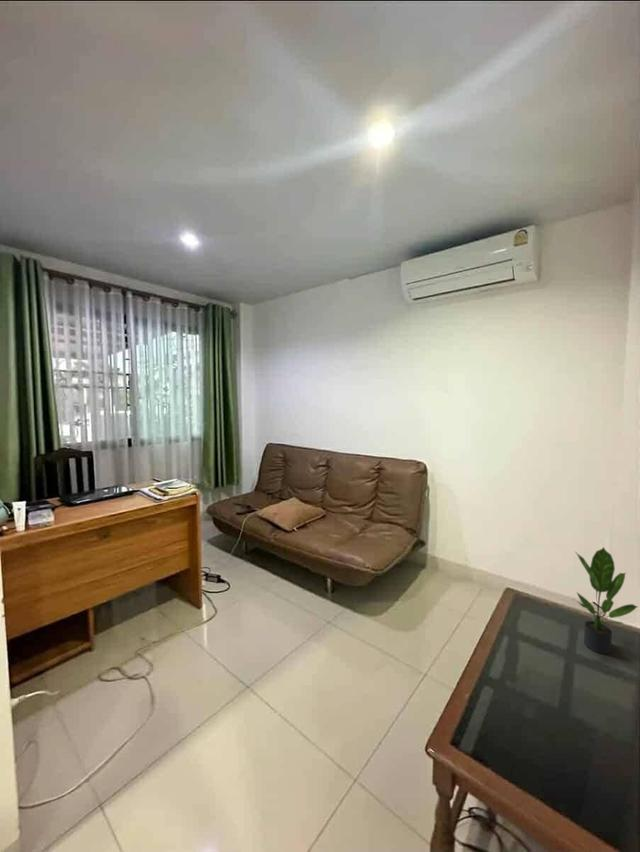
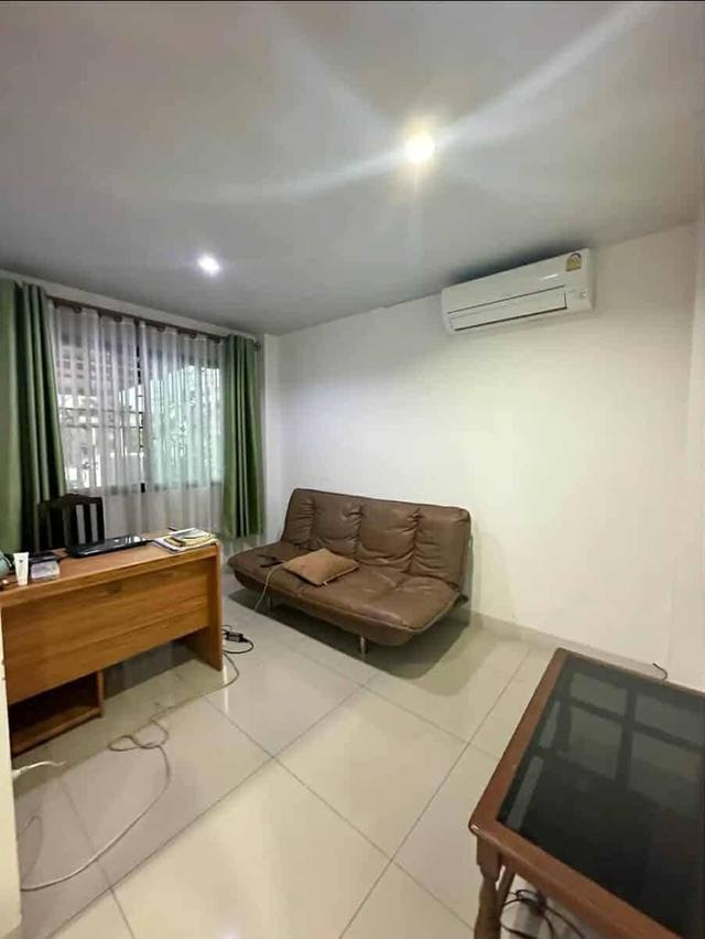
- potted plant [573,546,639,655]
